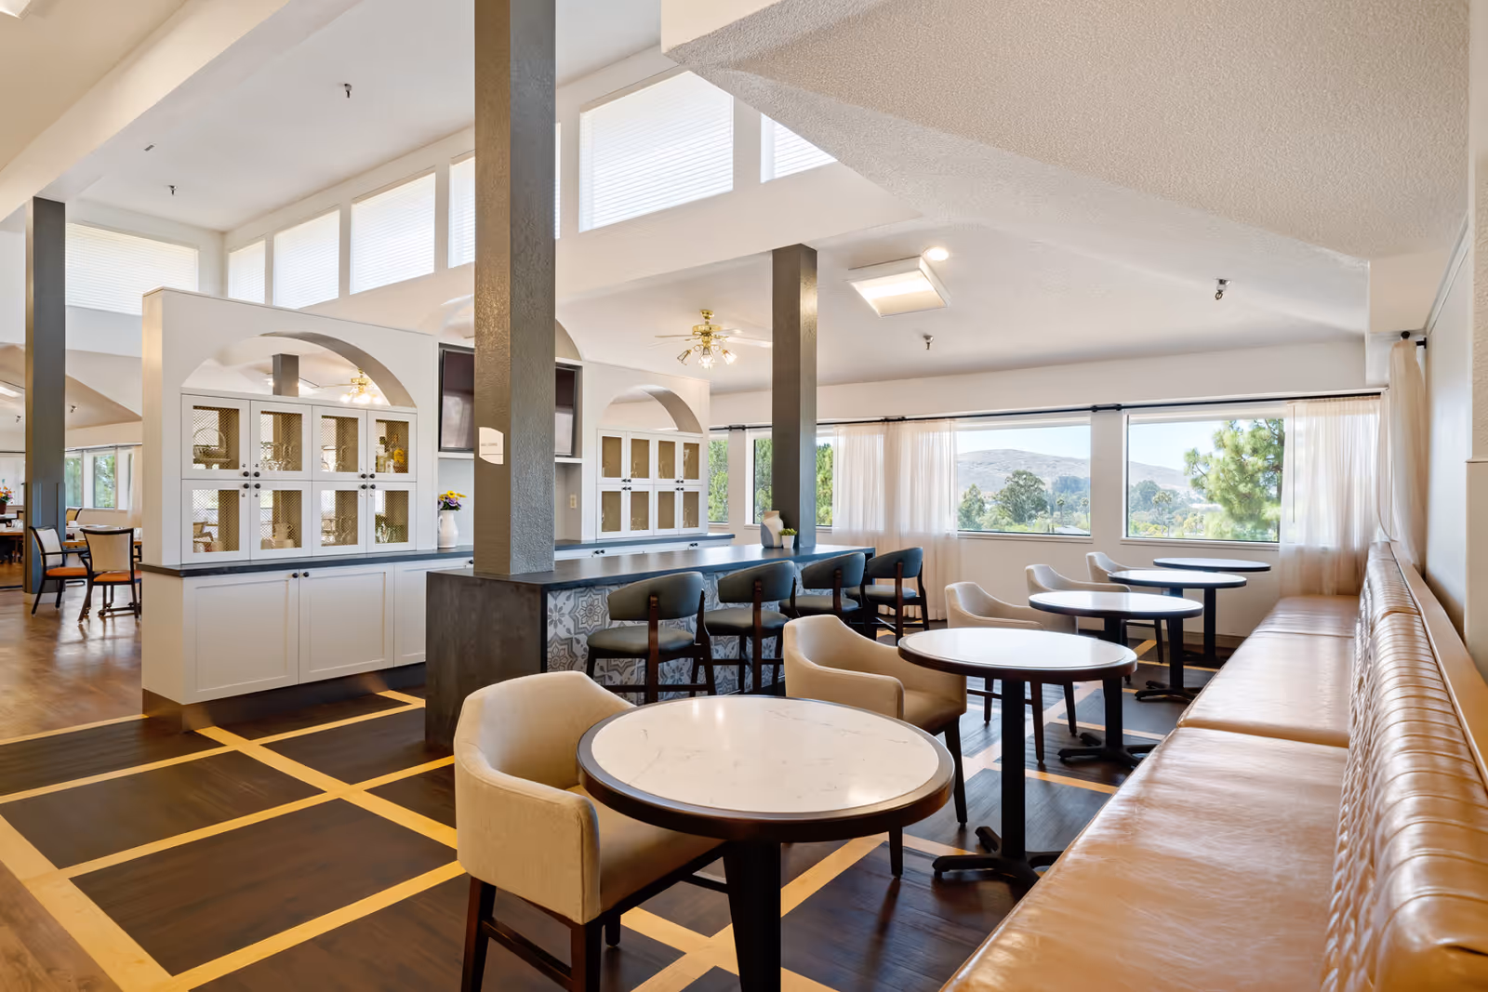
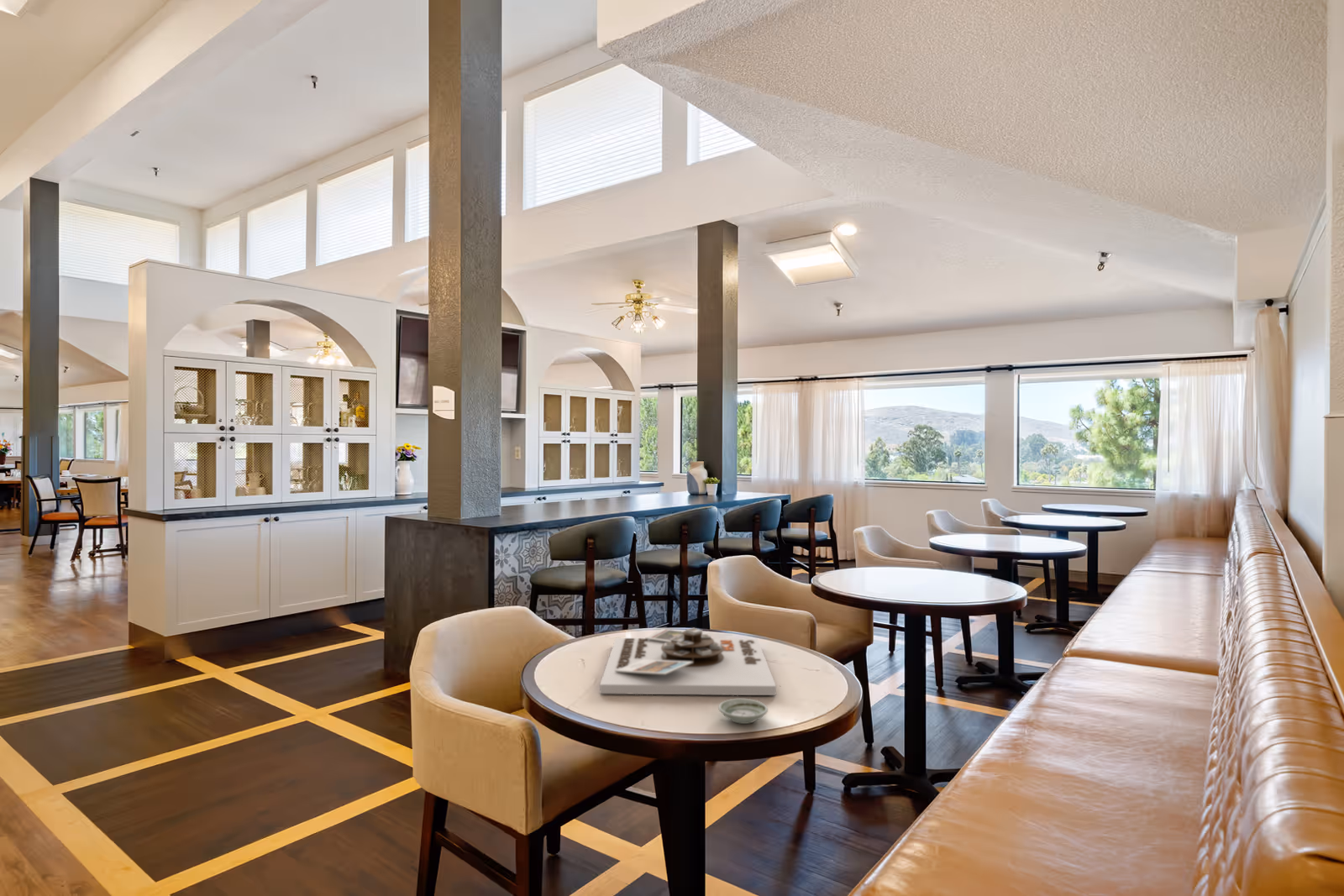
+ saucer [717,698,769,725]
+ board game [599,627,777,696]
